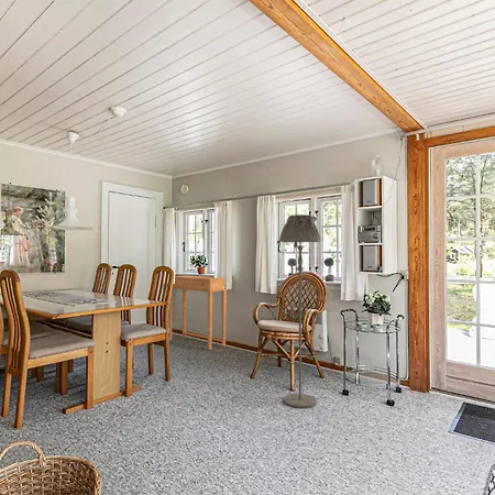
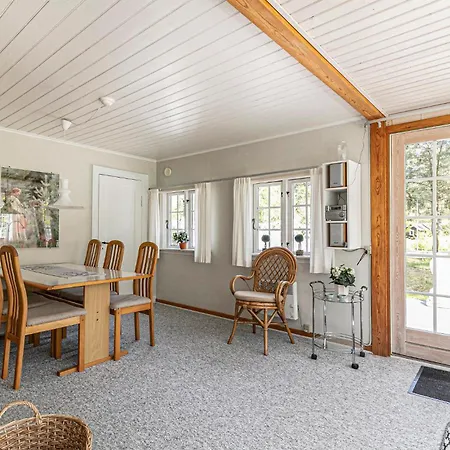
- side table [167,275,229,351]
- floor lamp [278,213,322,409]
